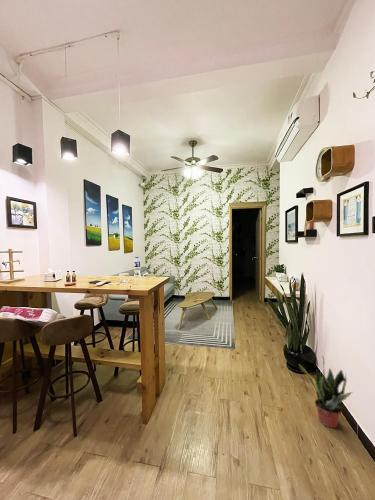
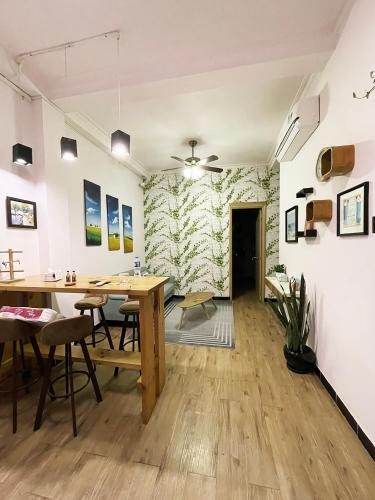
- potted plant [298,356,353,429]
